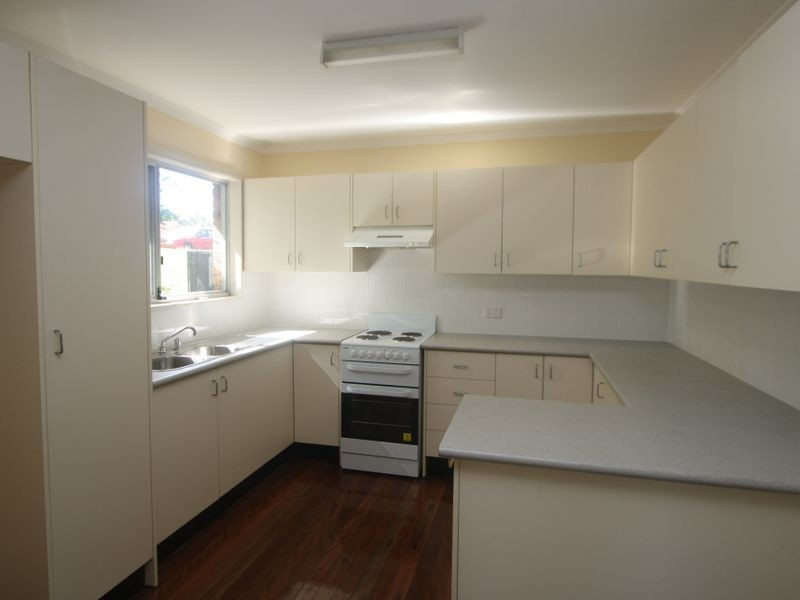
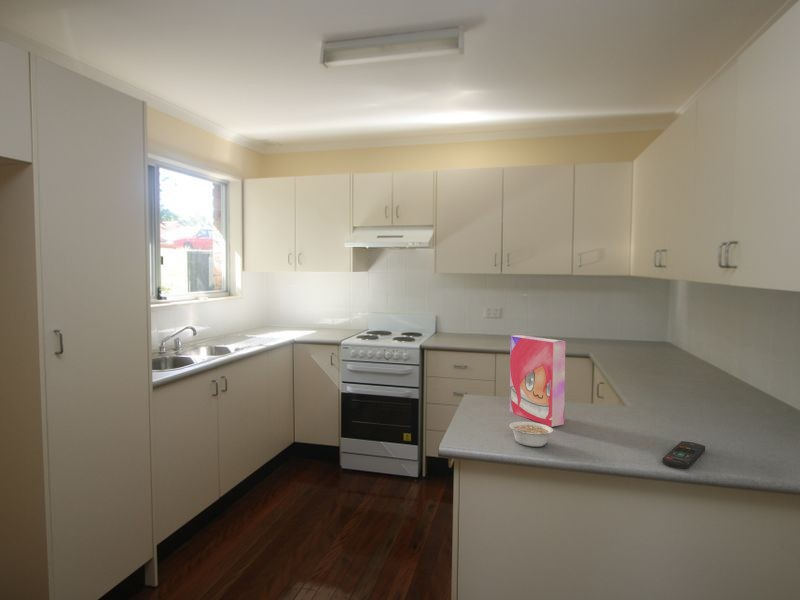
+ cereal box [509,334,567,428]
+ remote control [661,440,706,470]
+ legume [509,421,554,448]
